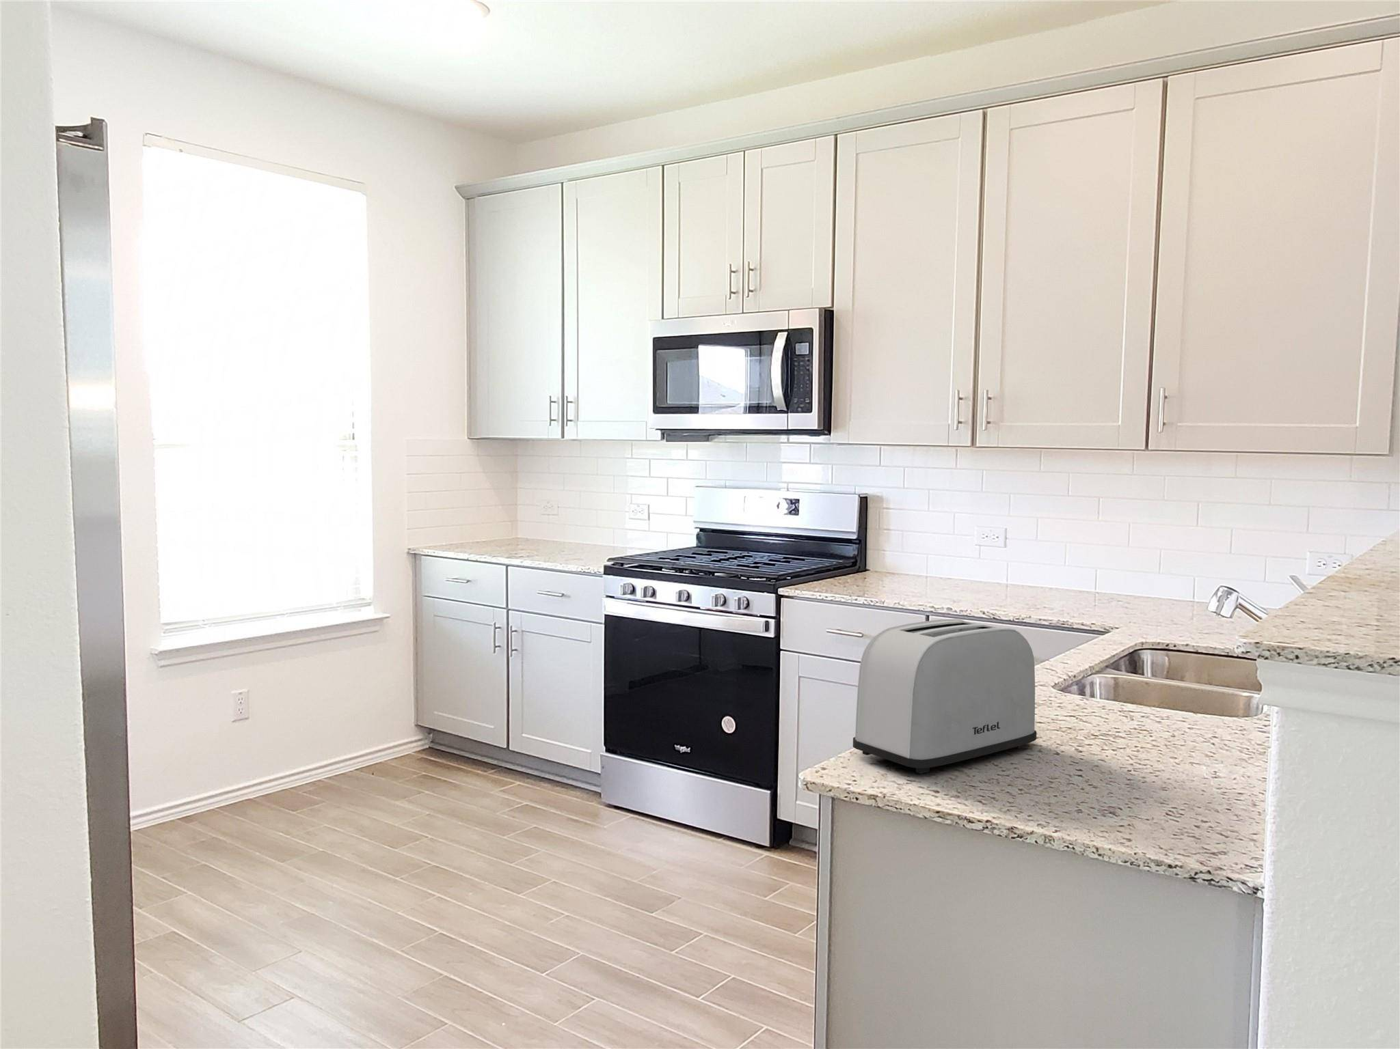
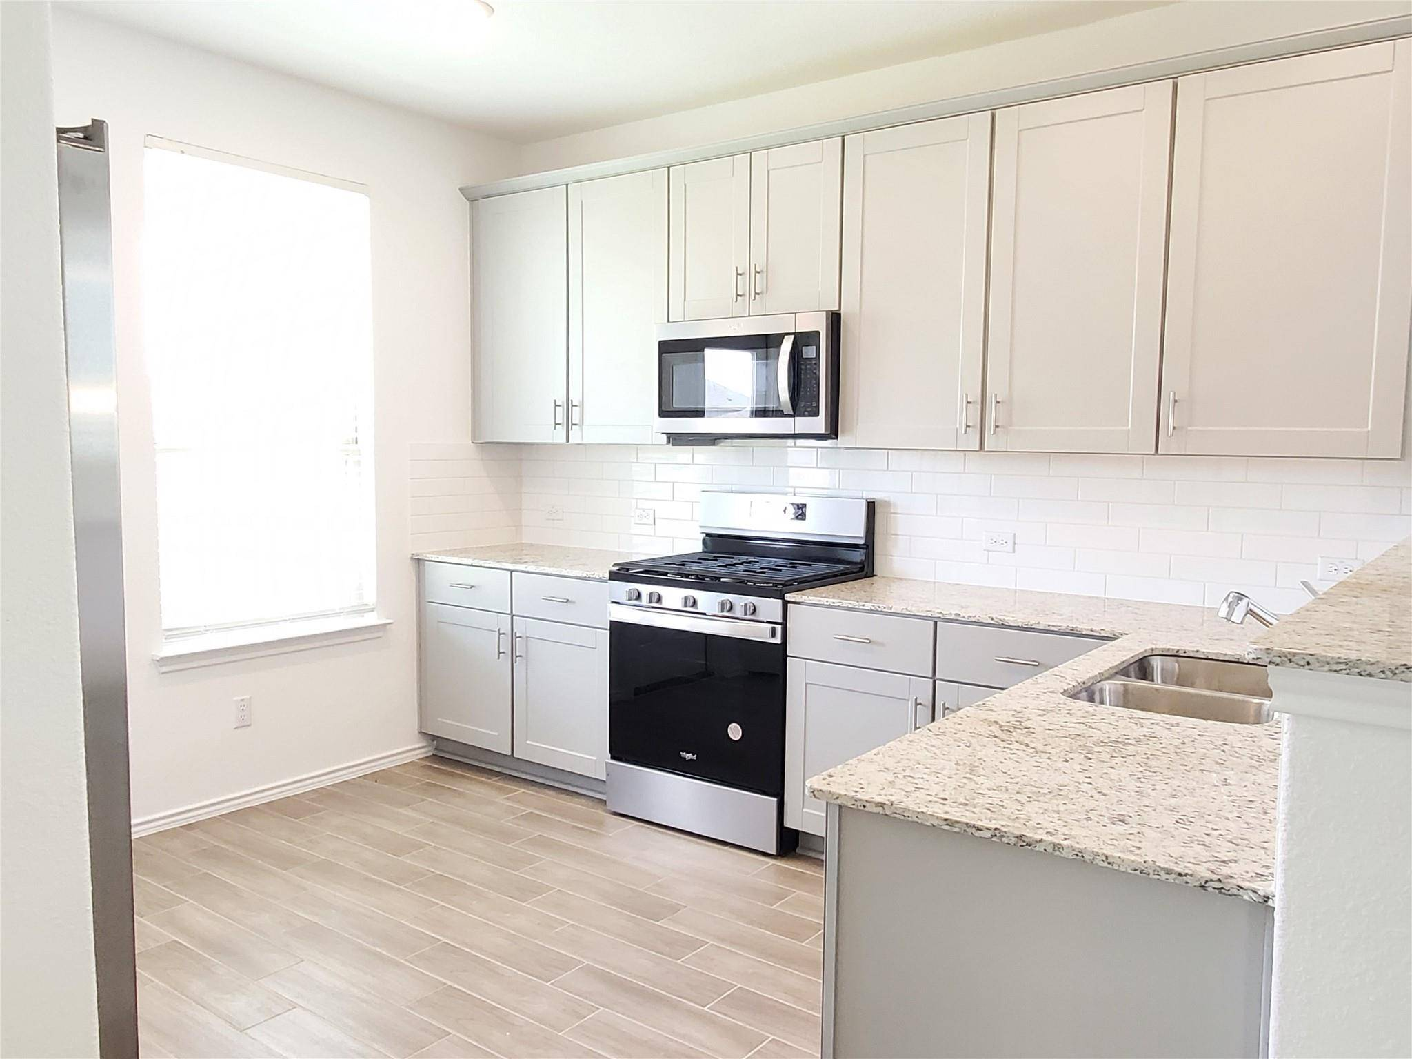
- toaster [852,618,1037,775]
